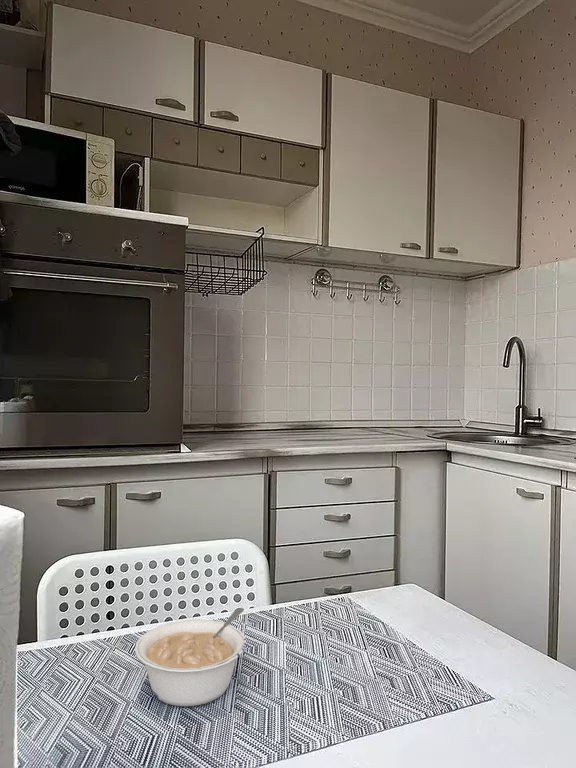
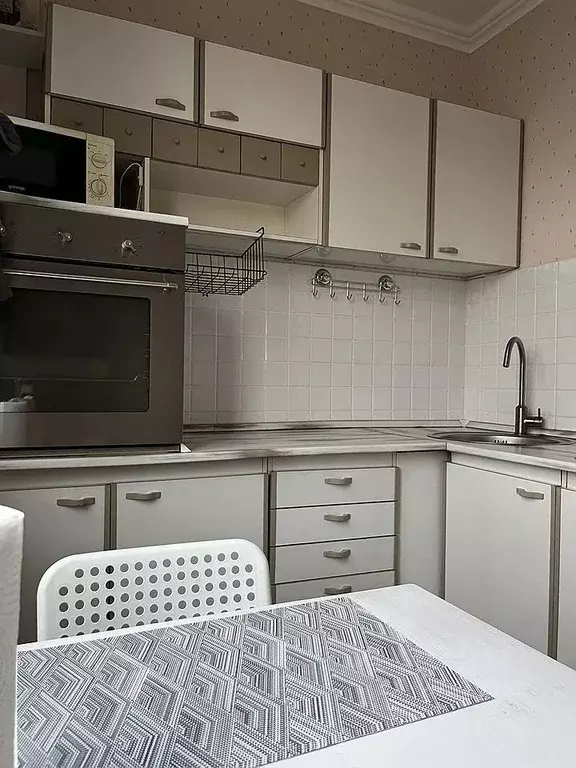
- legume [134,607,248,707]
